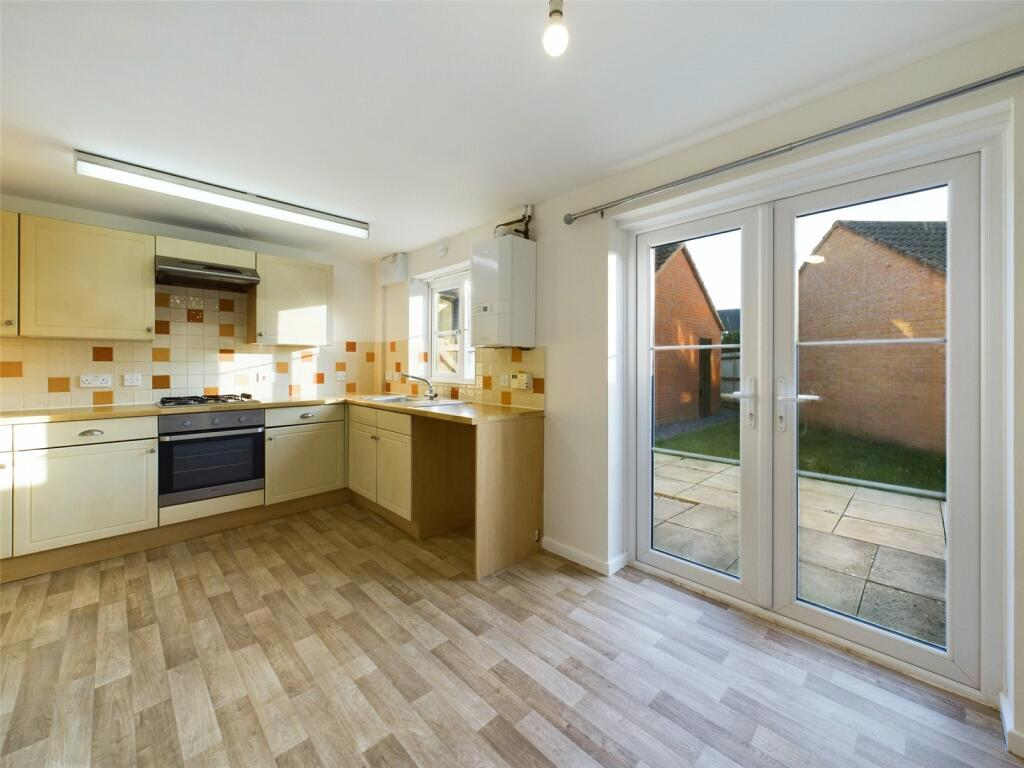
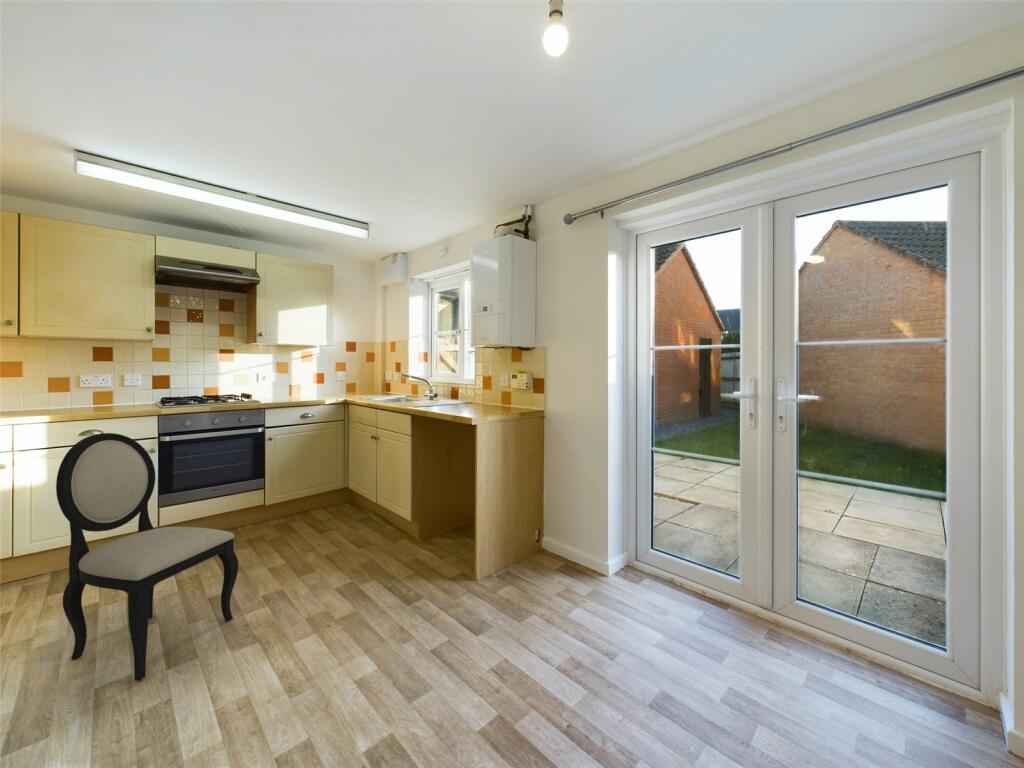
+ dining chair [55,432,239,682]
